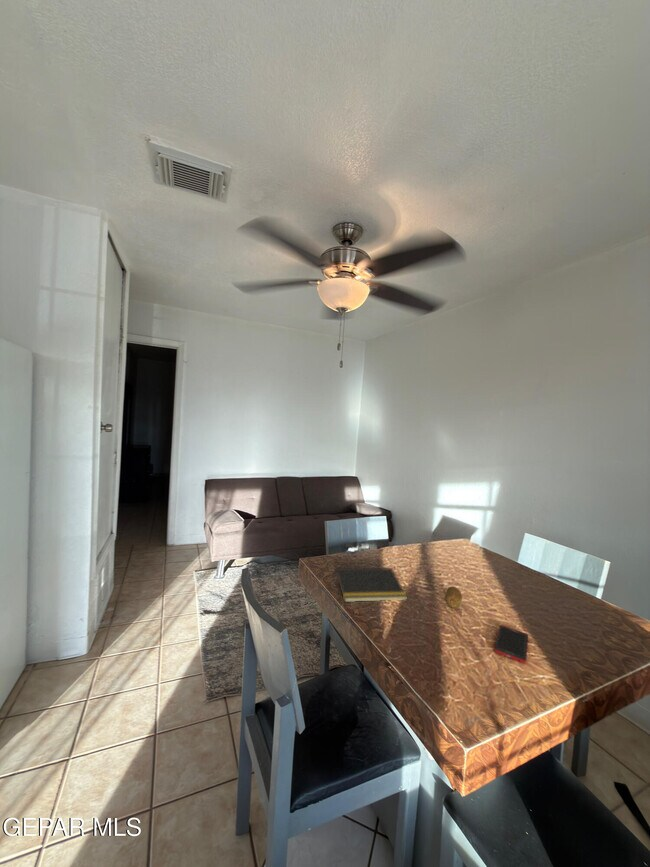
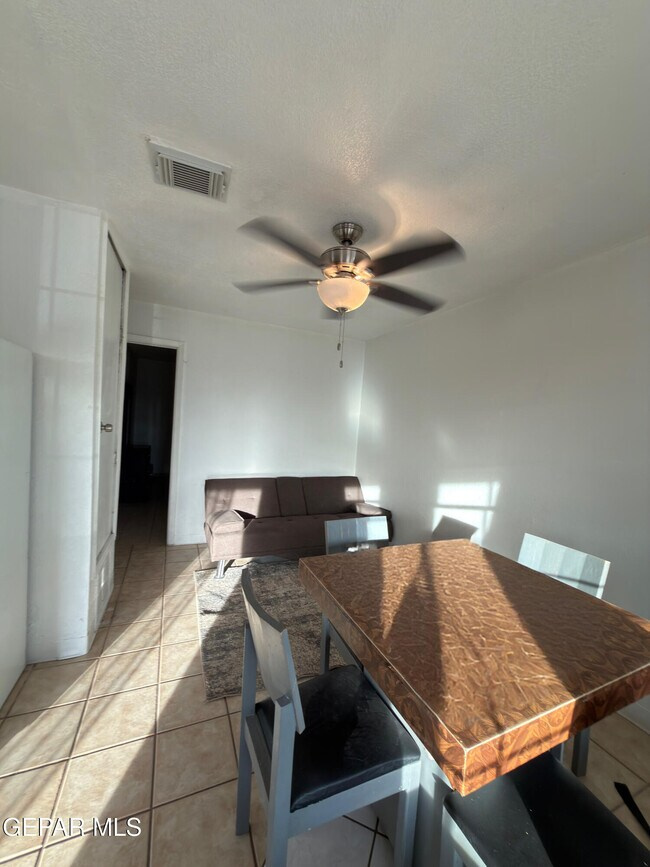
- cell phone [493,624,529,664]
- notepad [333,567,408,603]
- fruit [444,586,463,609]
